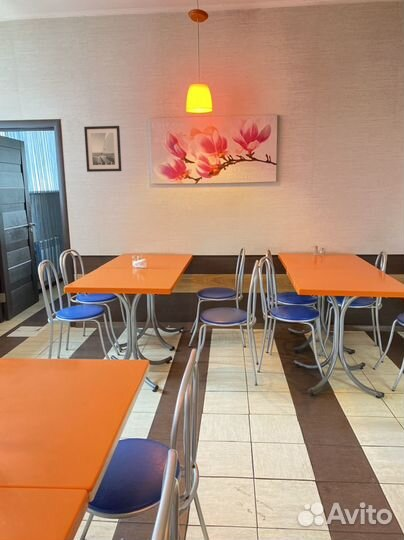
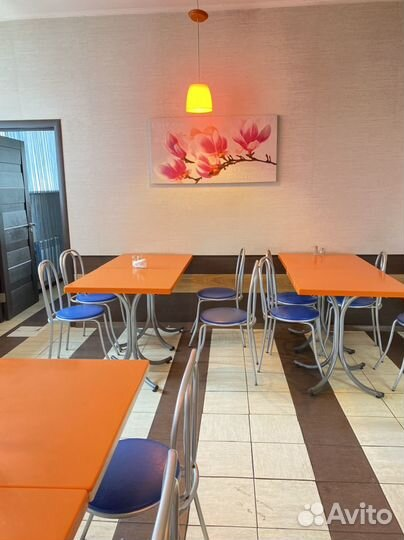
- wall art [83,125,123,173]
